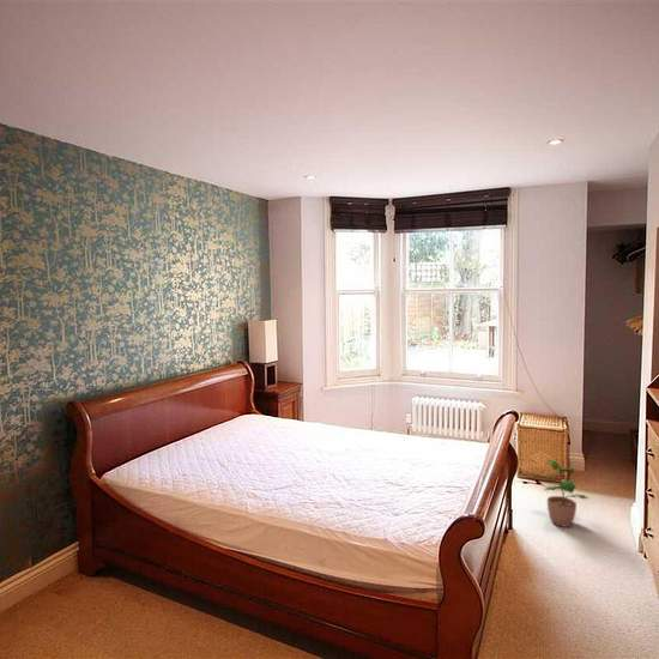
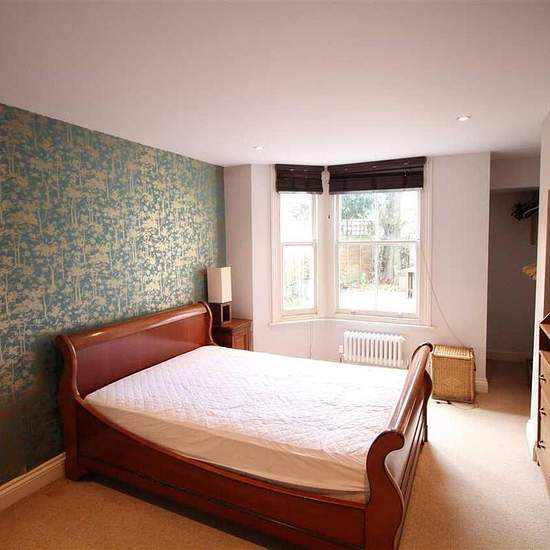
- potted plant [532,458,590,528]
